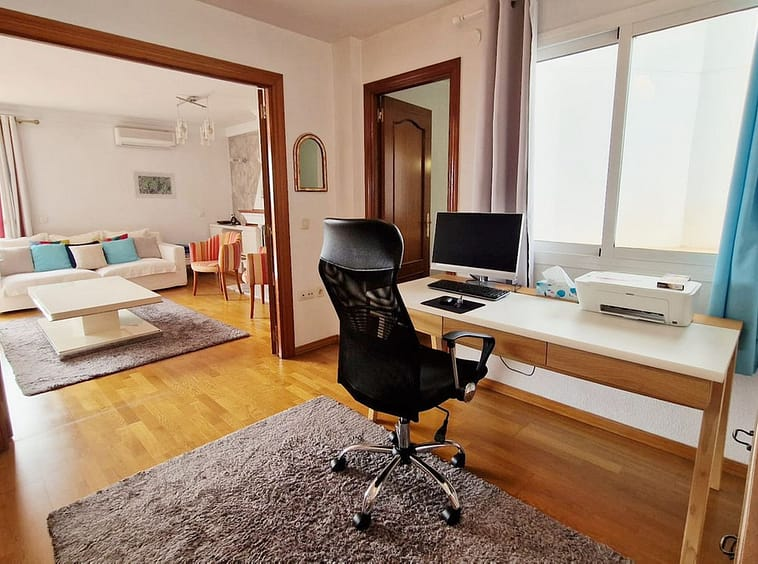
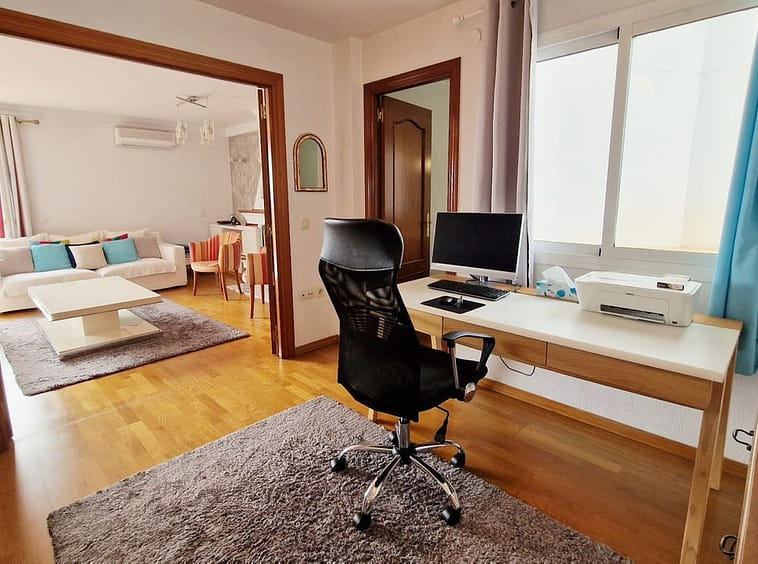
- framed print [132,170,177,200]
